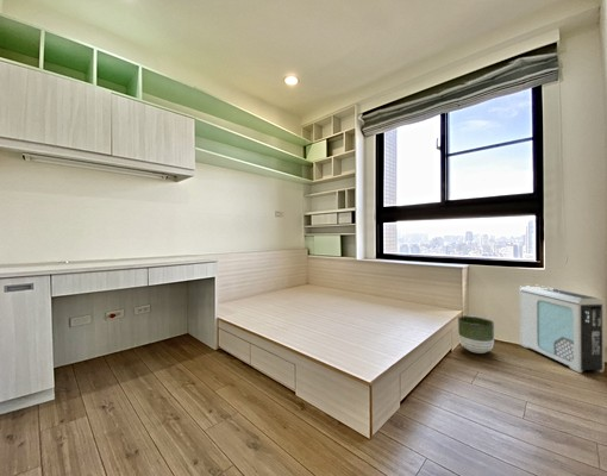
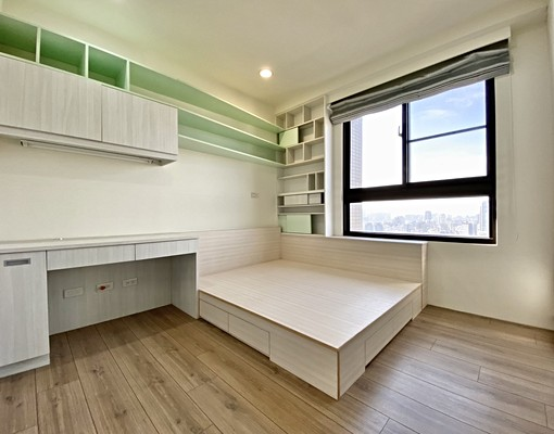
- air purifier [518,284,606,374]
- planter [457,314,495,355]
